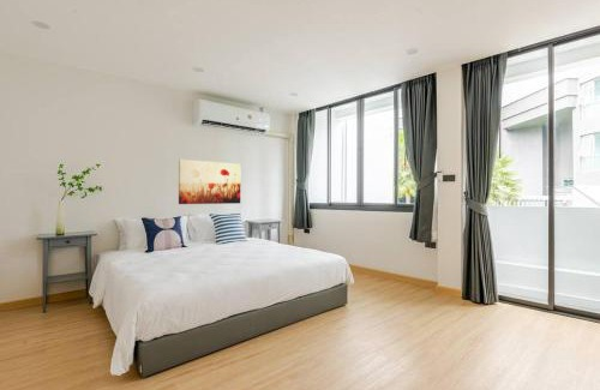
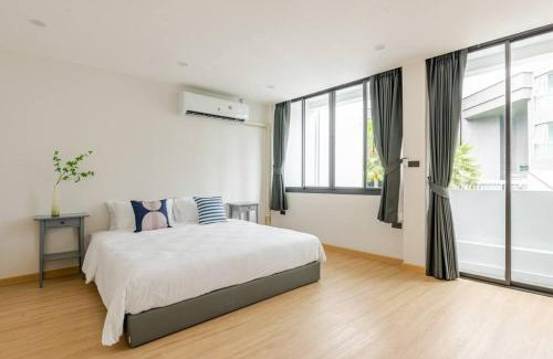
- wall art [178,158,242,205]
